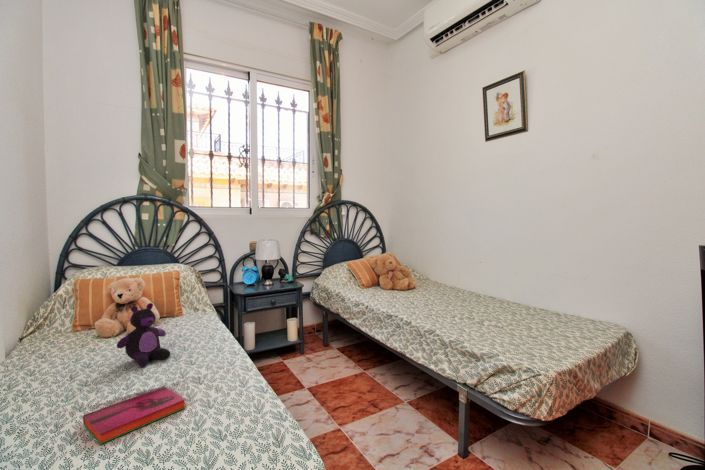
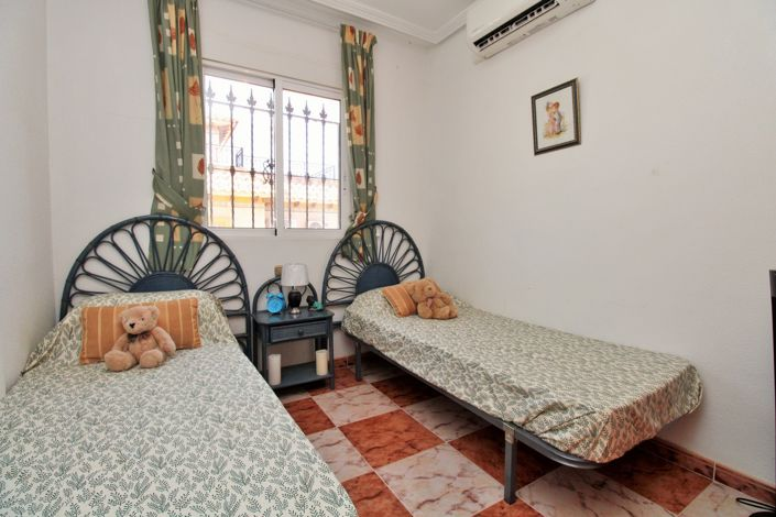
- stuffed animal [116,302,171,367]
- hardback book [82,385,187,445]
